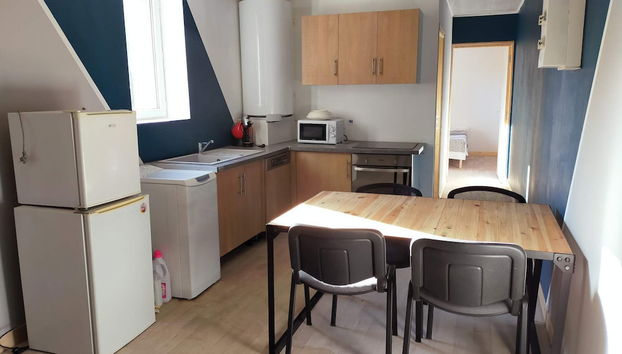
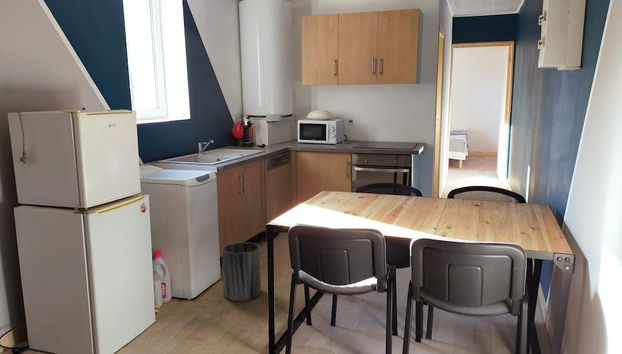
+ trash can [221,241,262,302]
